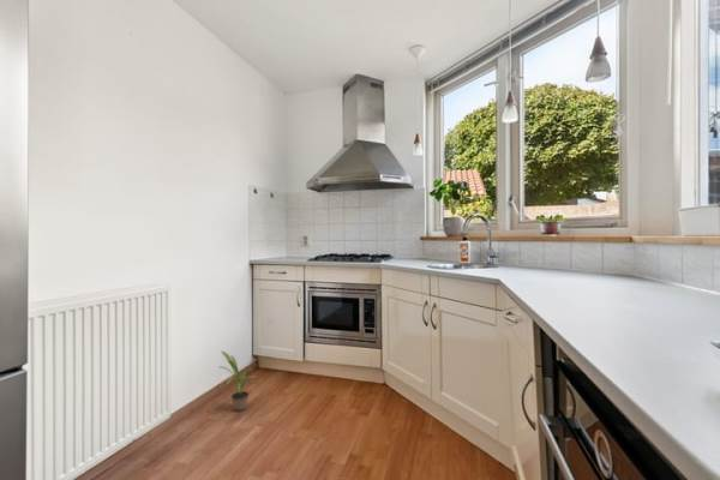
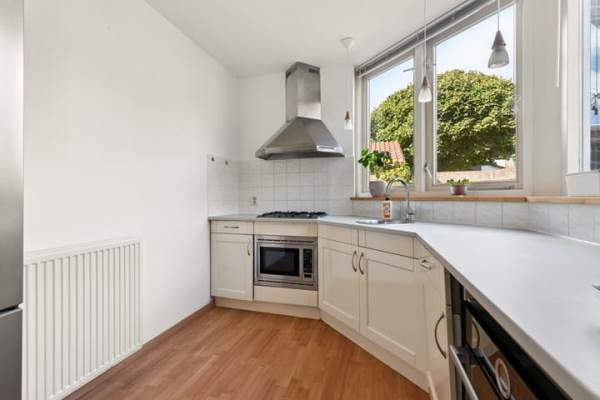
- potted plant [220,349,260,413]
